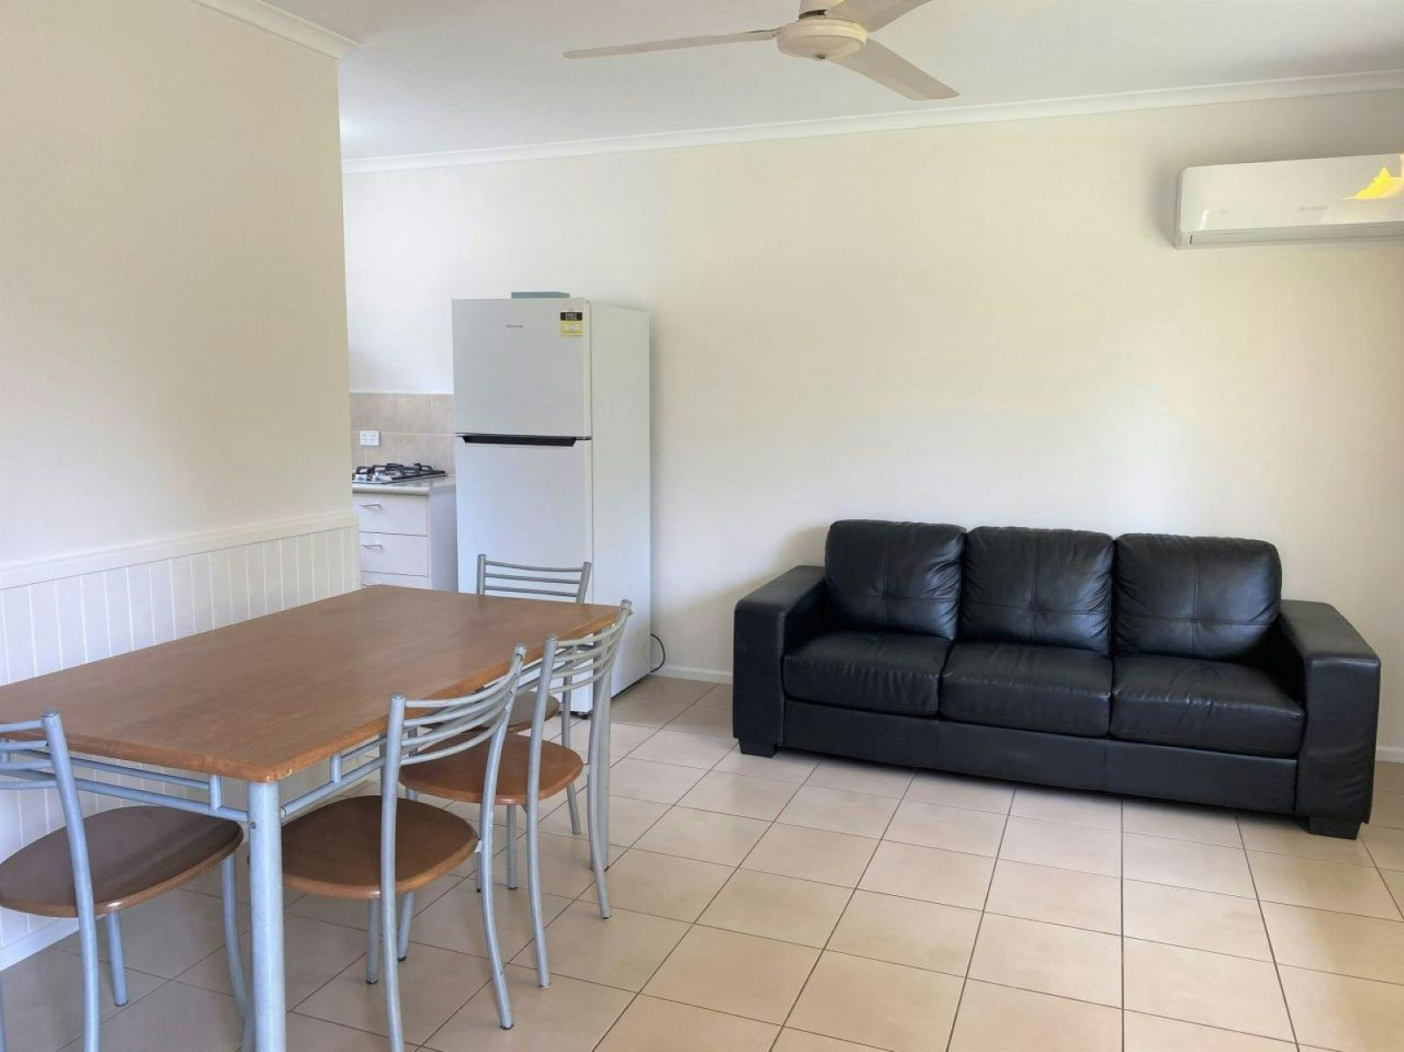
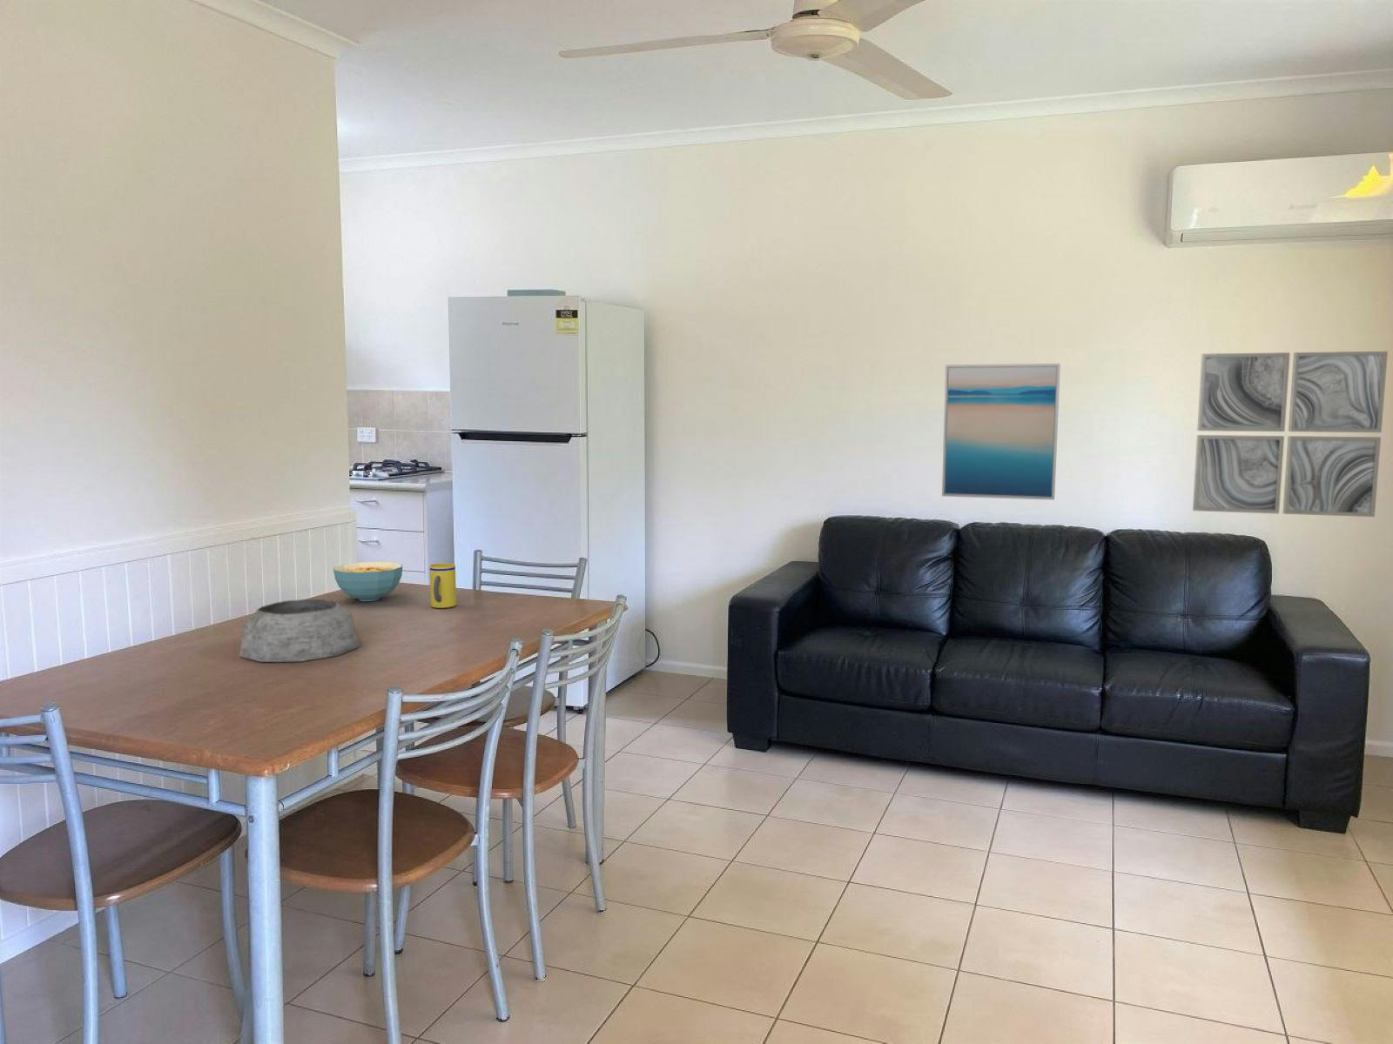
+ plant pot [238,599,361,663]
+ mug [429,561,457,609]
+ wall art [941,363,1062,501]
+ wall art [1192,351,1389,518]
+ cereal bowl [332,561,404,602]
